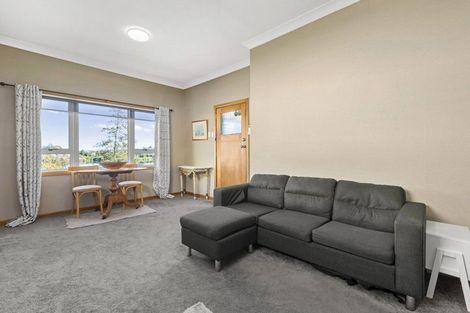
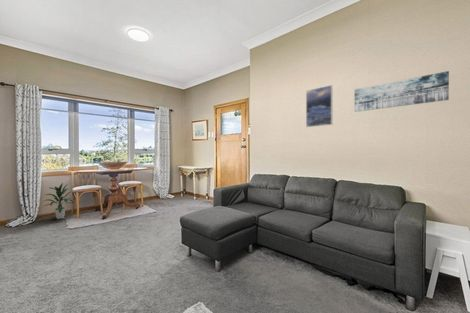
+ wall art [354,70,450,113]
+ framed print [305,84,334,128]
+ indoor plant [42,182,75,220]
